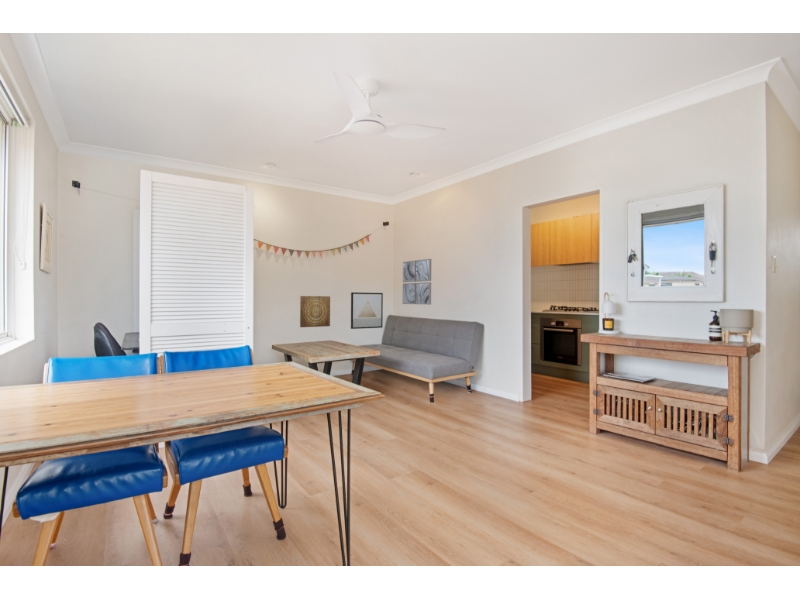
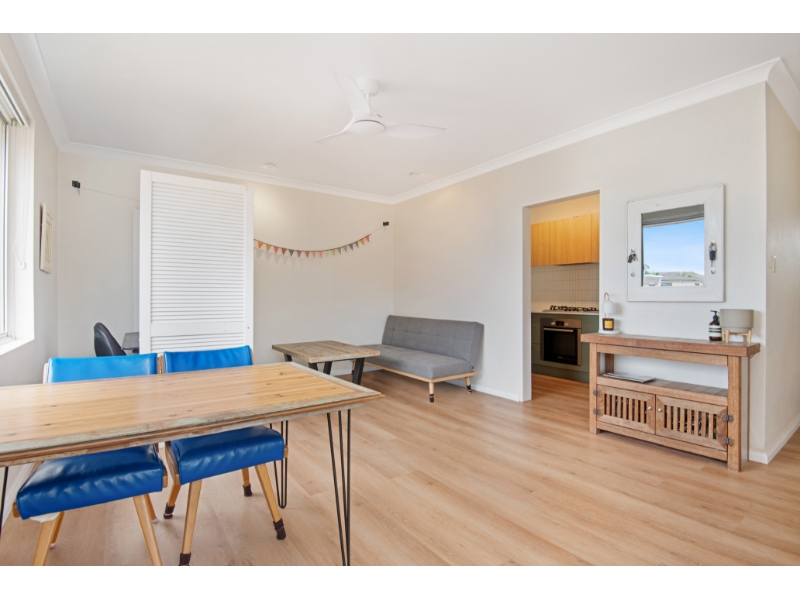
- wall art [350,291,384,330]
- wall art [402,258,432,306]
- wall art [299,295,331,328]
